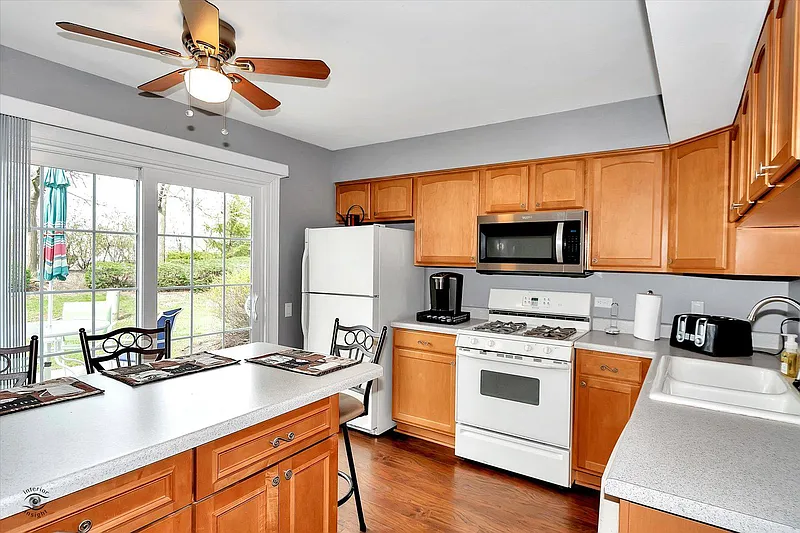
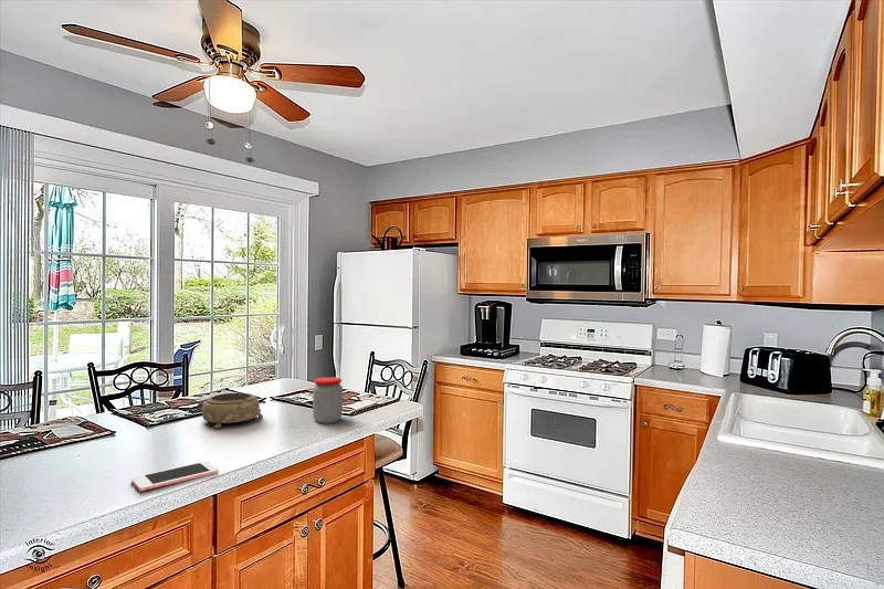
+ jar [312,376,344,424]
+ cell phone [130,460,220,492]
+ decorative bowl [201,392,264,430]
